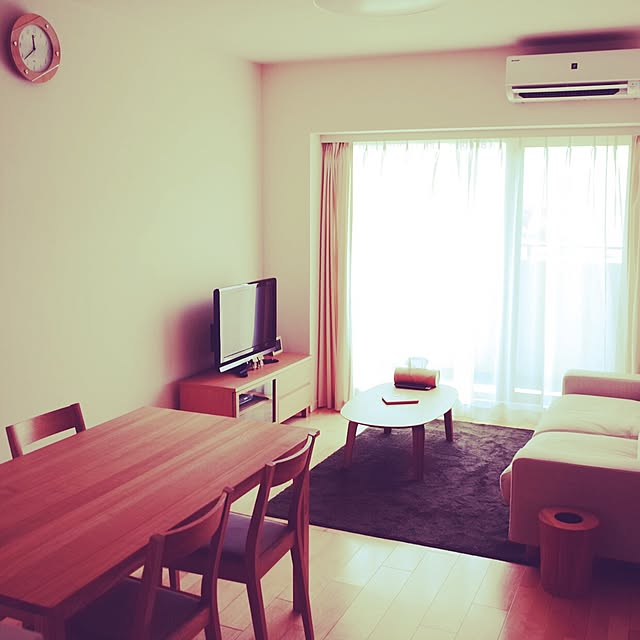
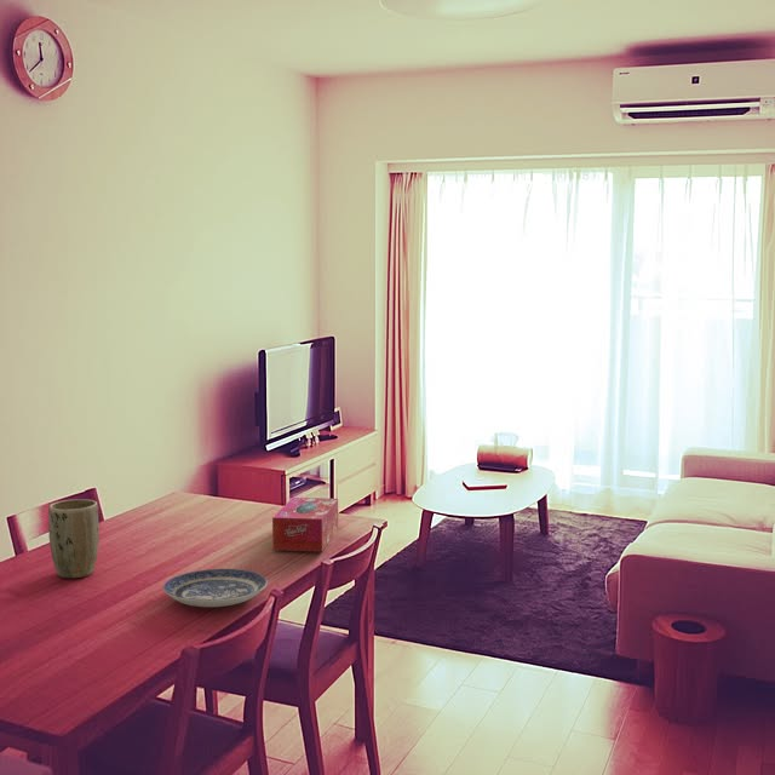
+ plant pot [47,498,101,579]
+ tissue box [271,496,339,552]
+ plate [162,568,269,608]
